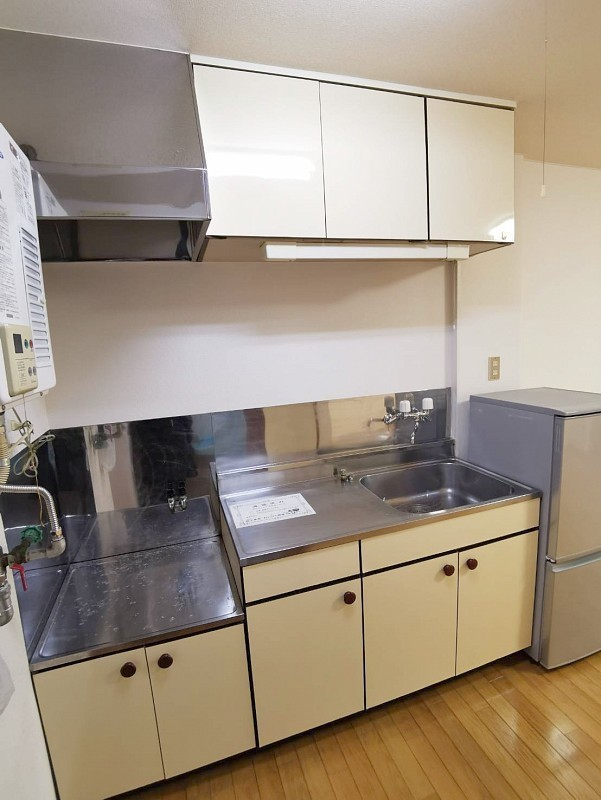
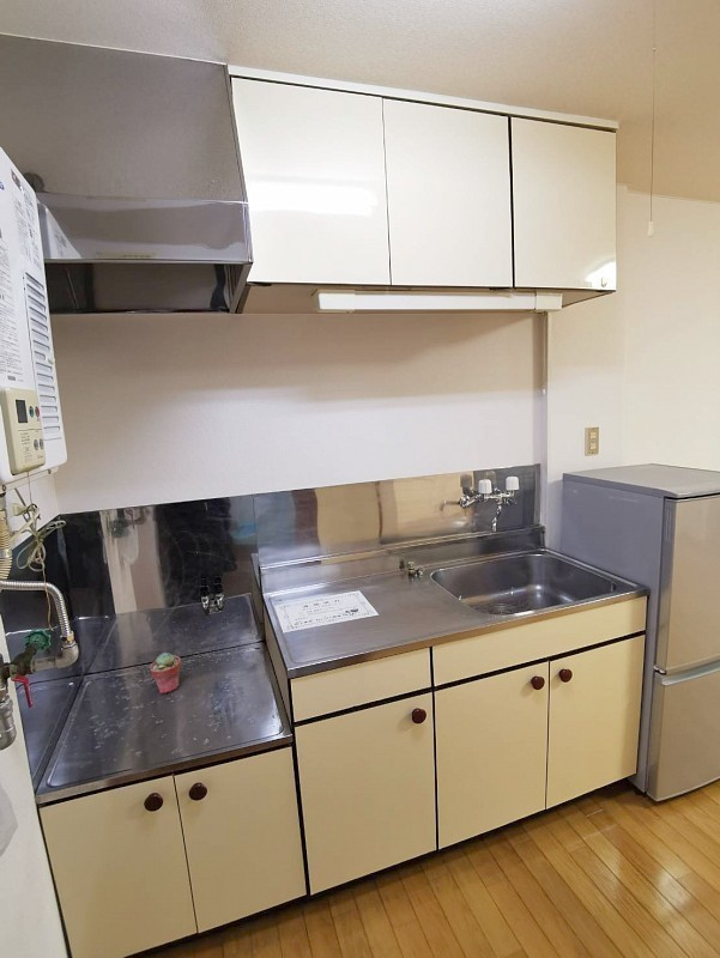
+ potted succulent [149,651,182,695]
